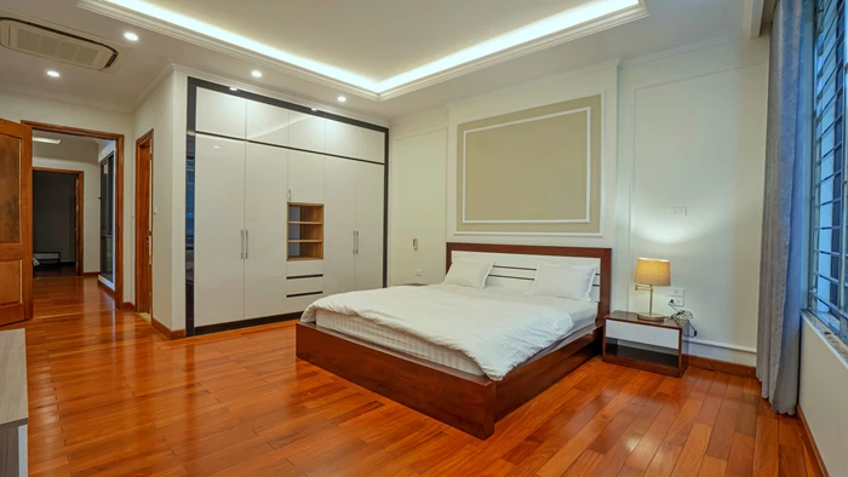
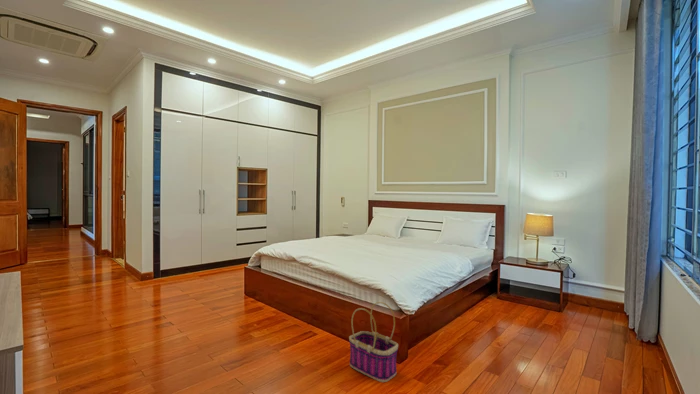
+ basket [348,301,399,383]
